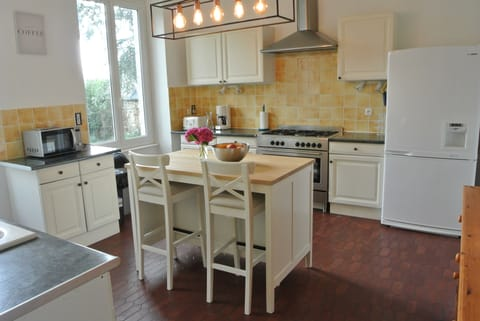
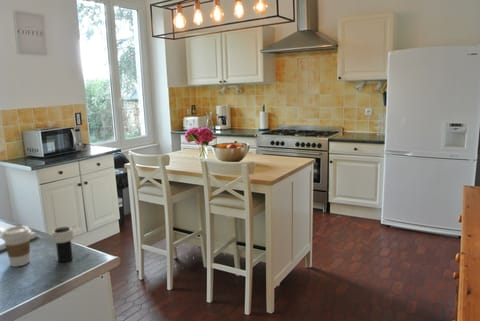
+ cup [51,226,75,263]
+ coffee cup [0,225,33,267]
